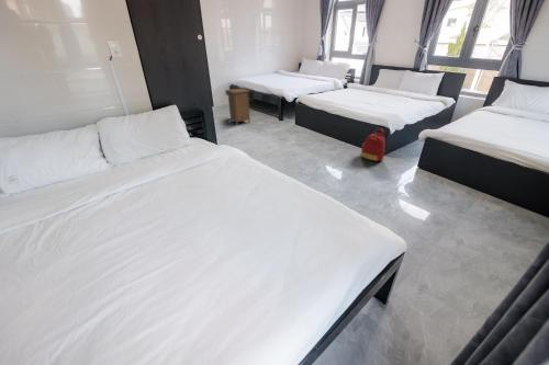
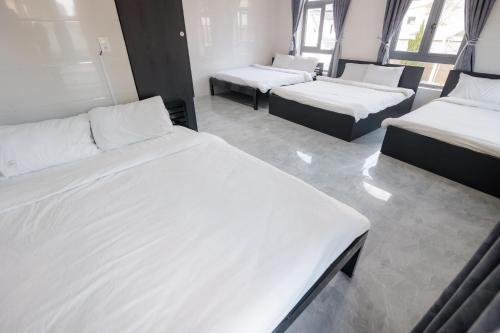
- nightstand [224,88,251,126]
- backpack [360,127,386,162]
